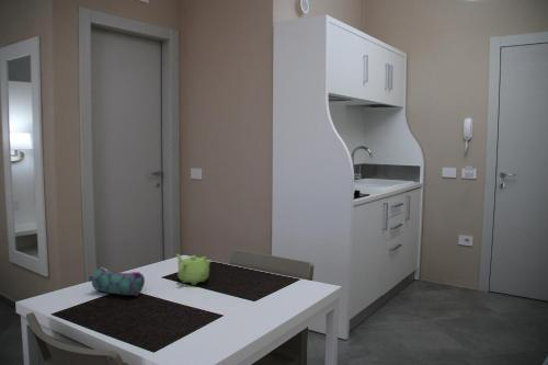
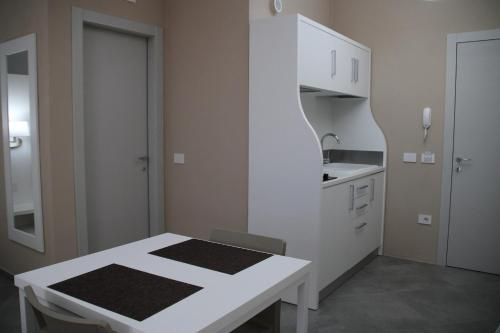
- teapot [175,253,214,286]
- pencil case [88,265,146,297]
